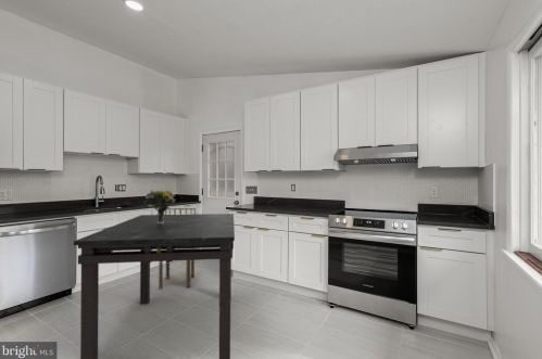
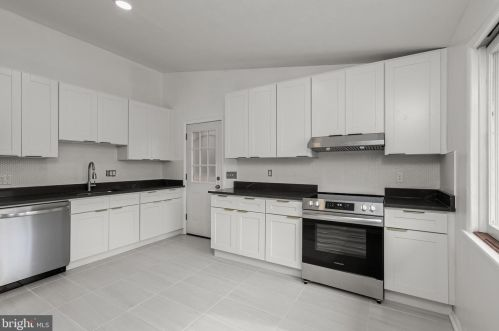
- dining chair [157,207,197,290]
- dining table [73,213,236,359]
- bouquet [146,188,176,223]
